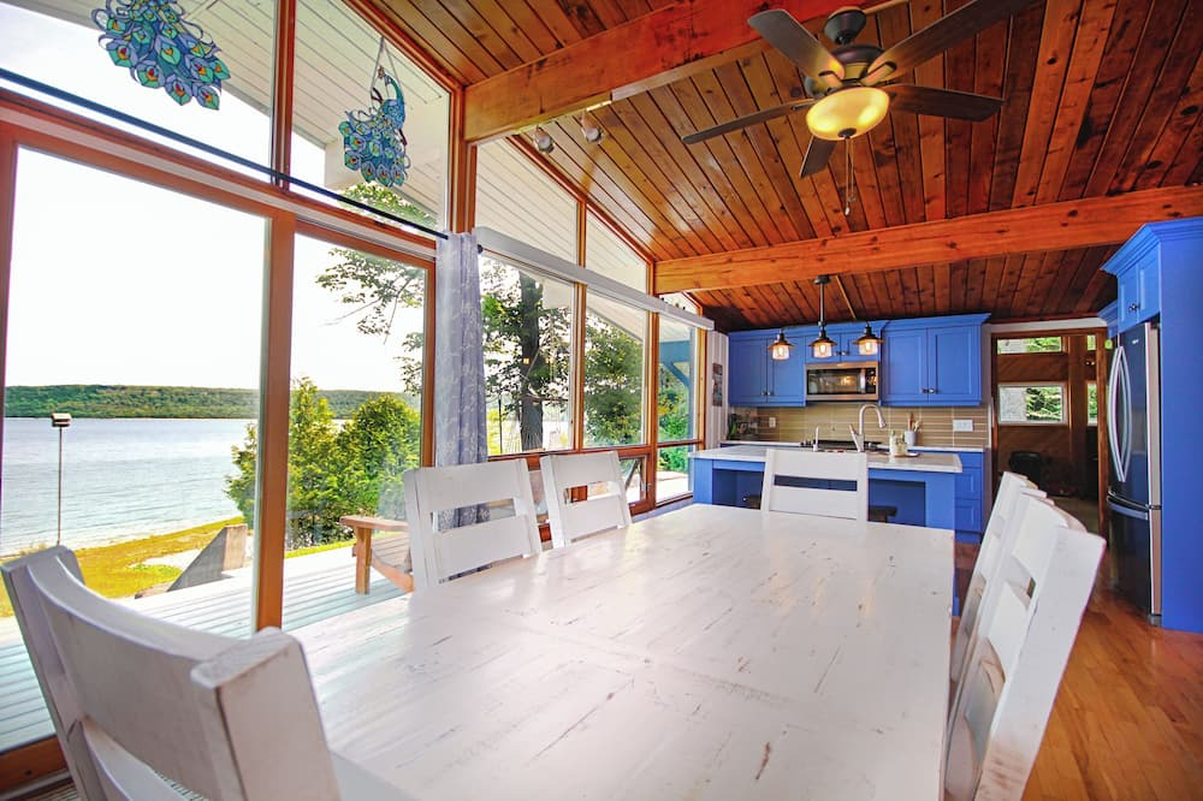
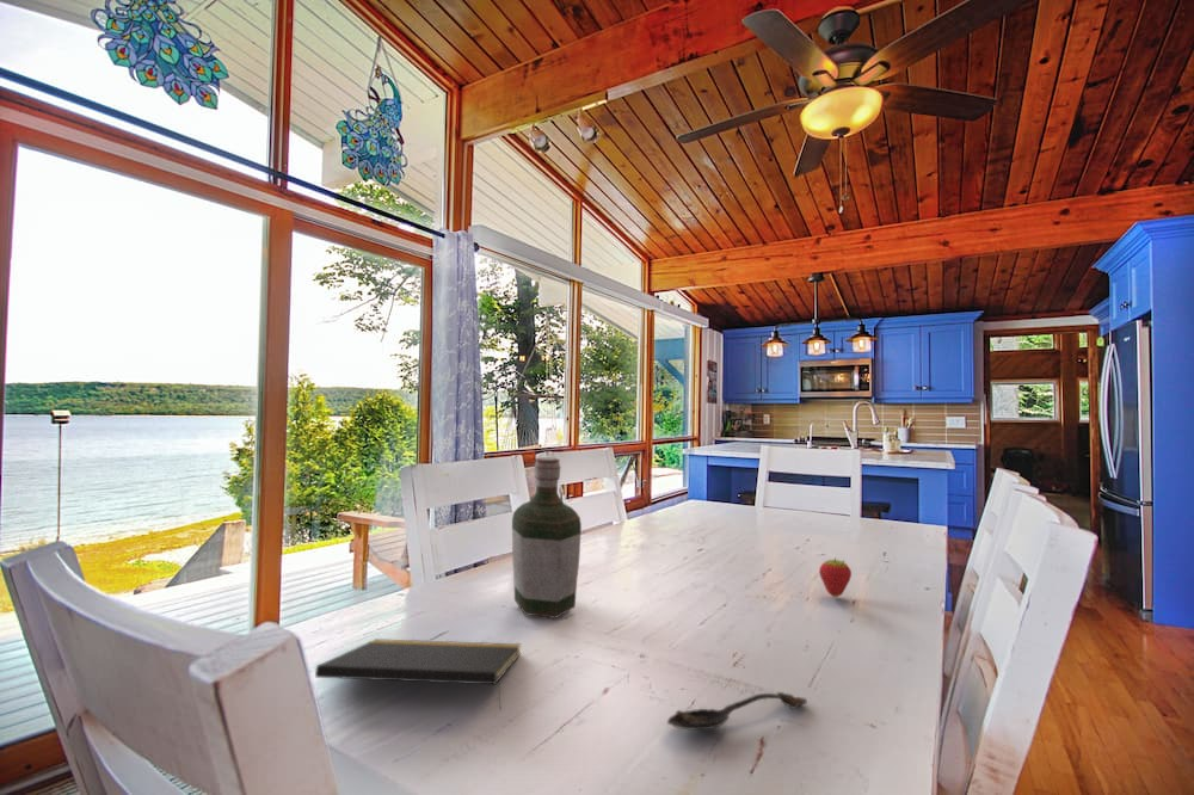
+ notepad [314,637,523,711]
+ fruit [818,556,853,598]
+ spoon [666,691,808,731]
+ bottle [511,456,583,620]
